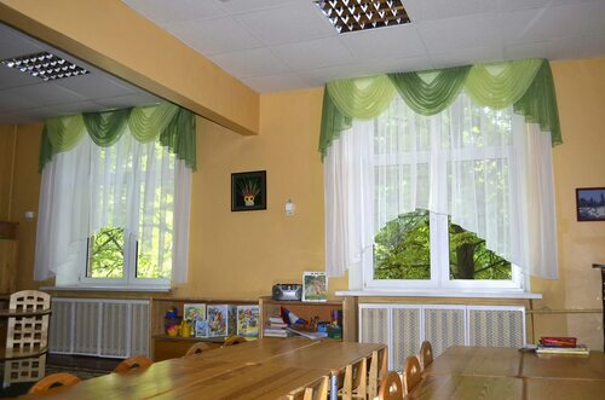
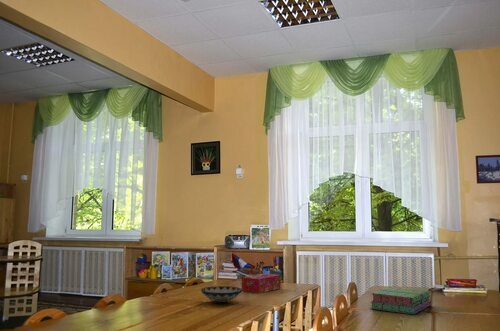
+ tissue box [241,272,282,294]
+ bowl [200,285,243,304]
+ stack of books [369,286,432,315]
